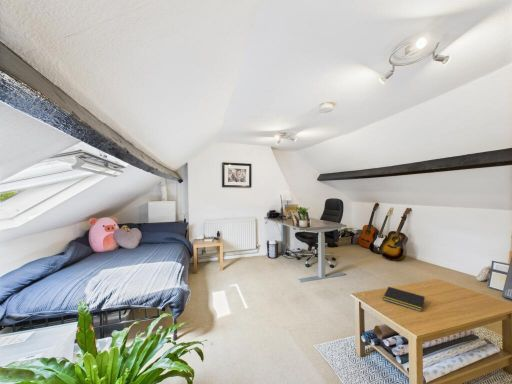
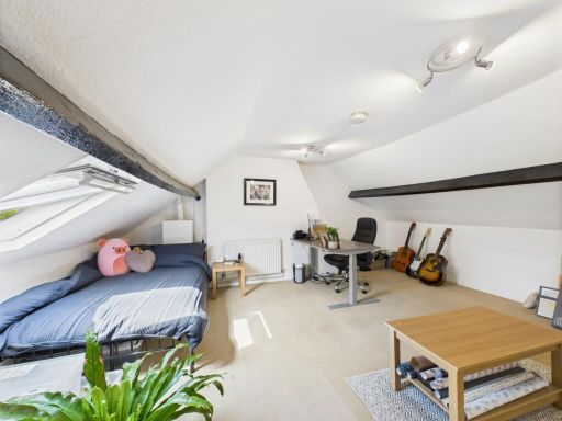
- notepad [382,286,426,312]
